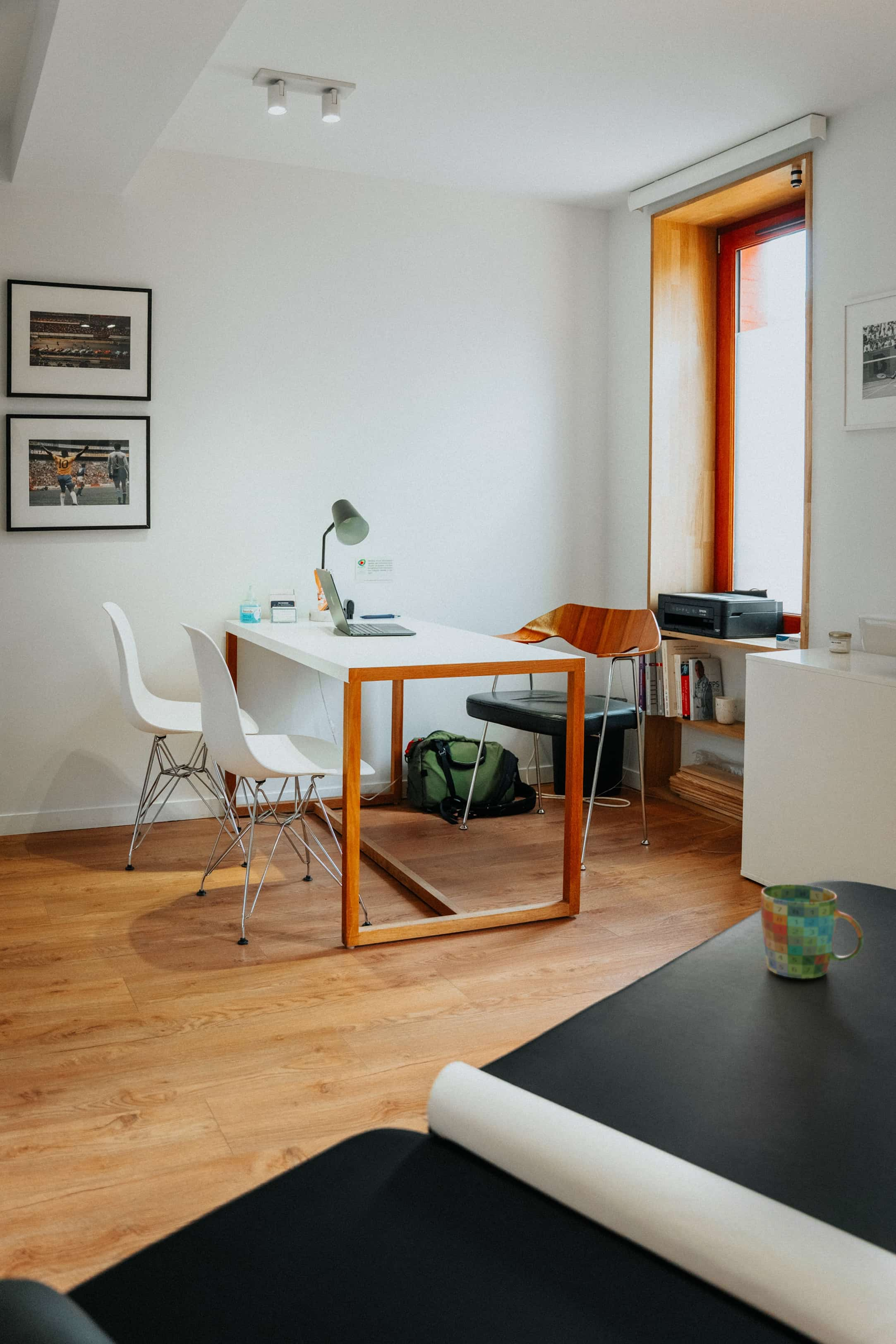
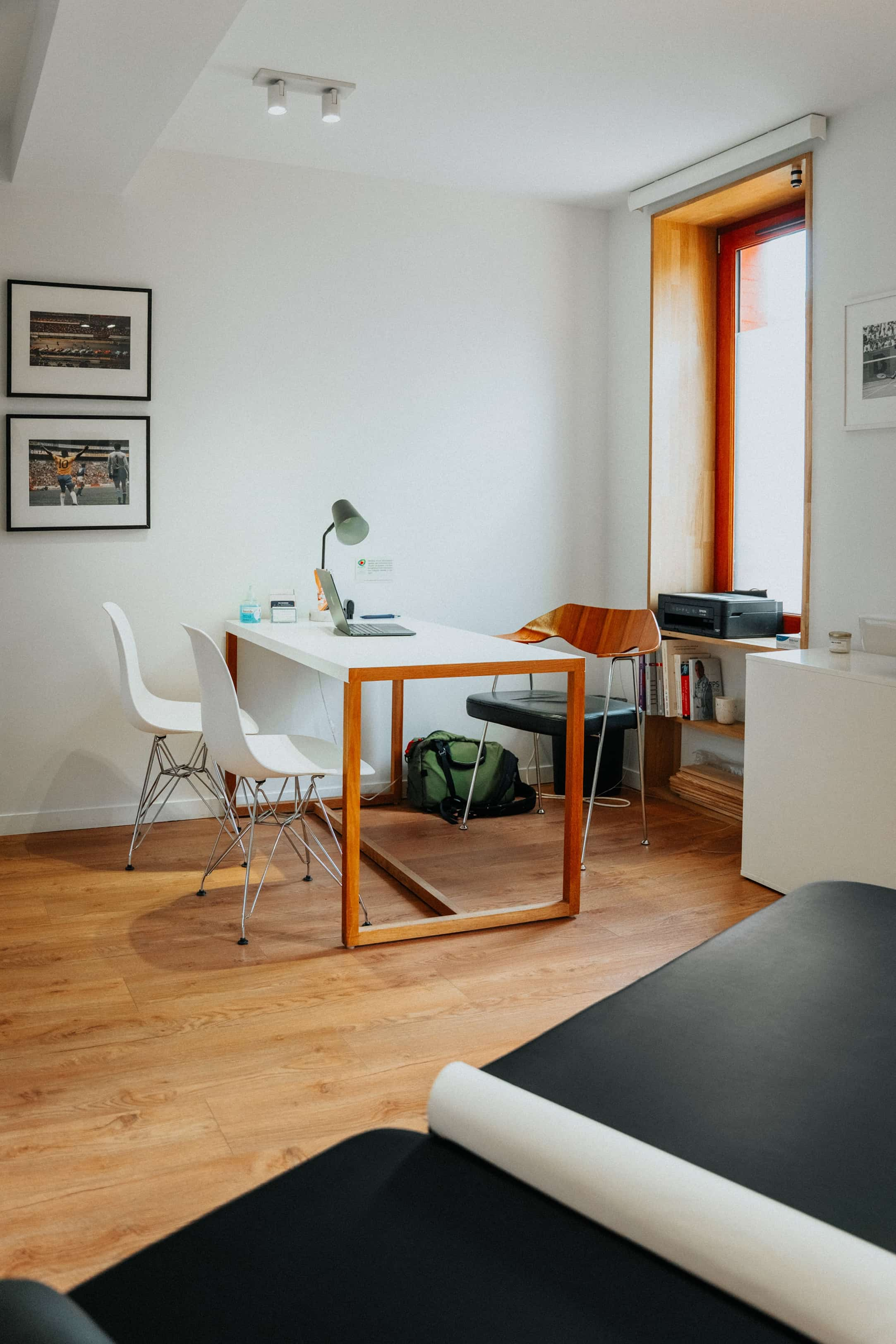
- mug [761,884,864,979]
